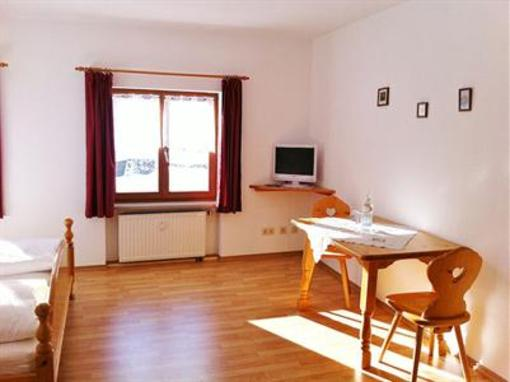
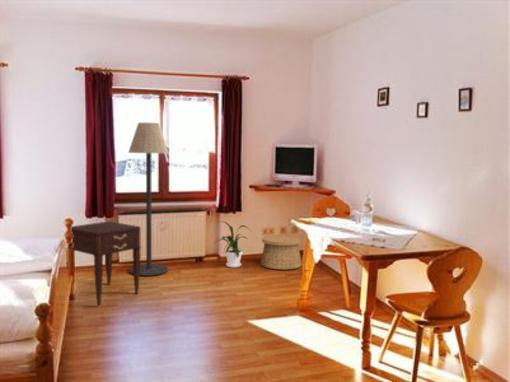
+ house plant [213,220,252,268]
+ floor lamp [127,122,170,277]
+ basket [259,234,302,270]
+ nightstand [65,220,142,306]
